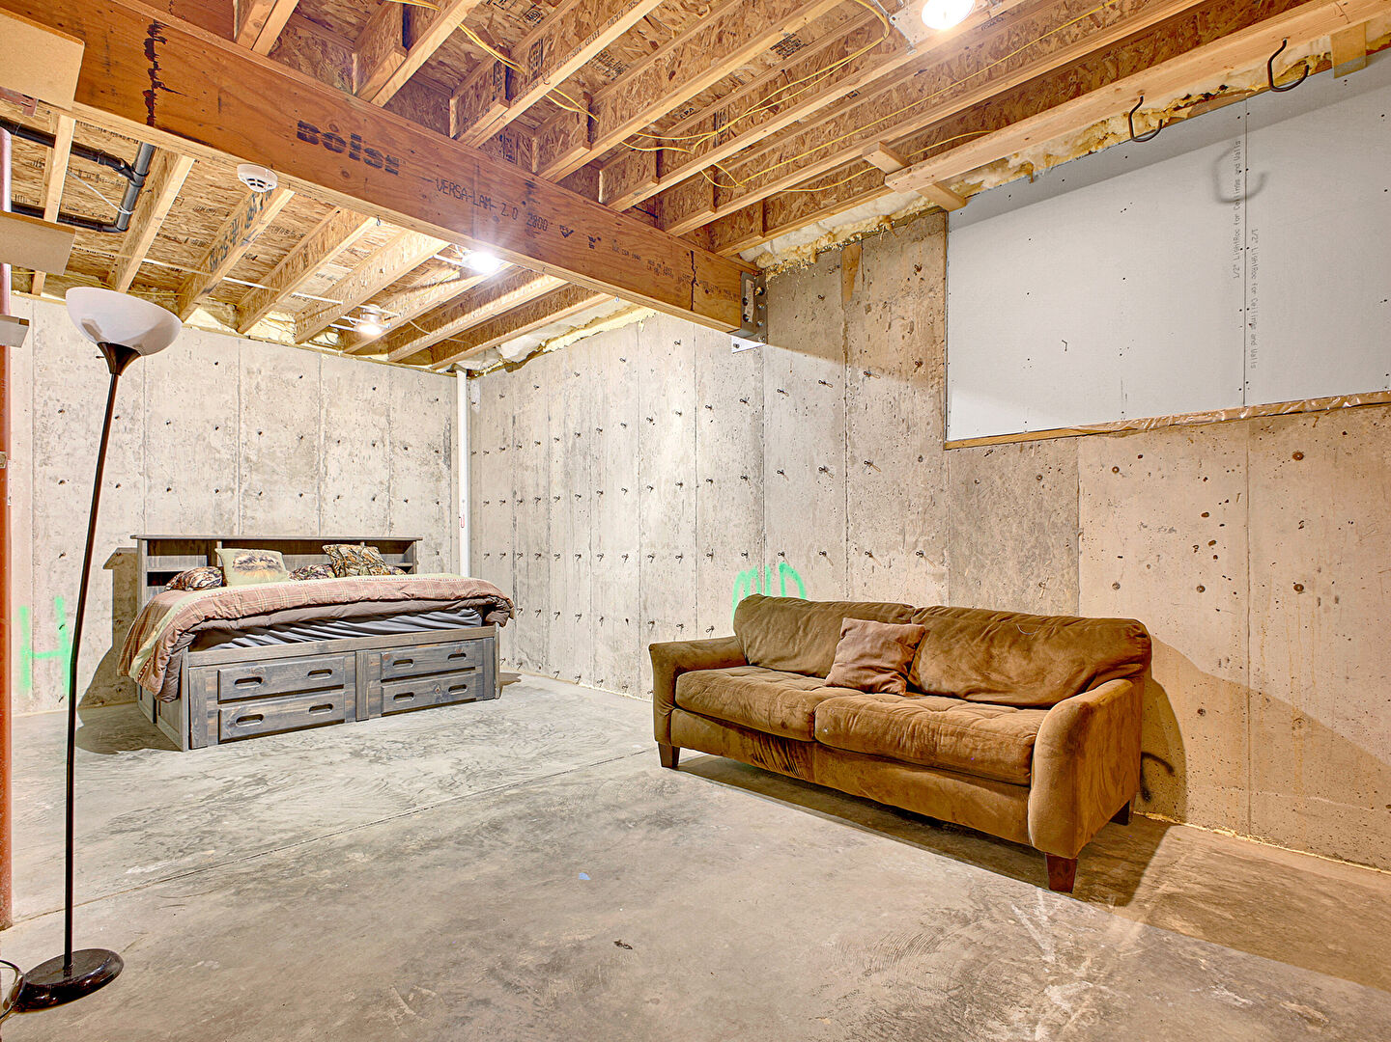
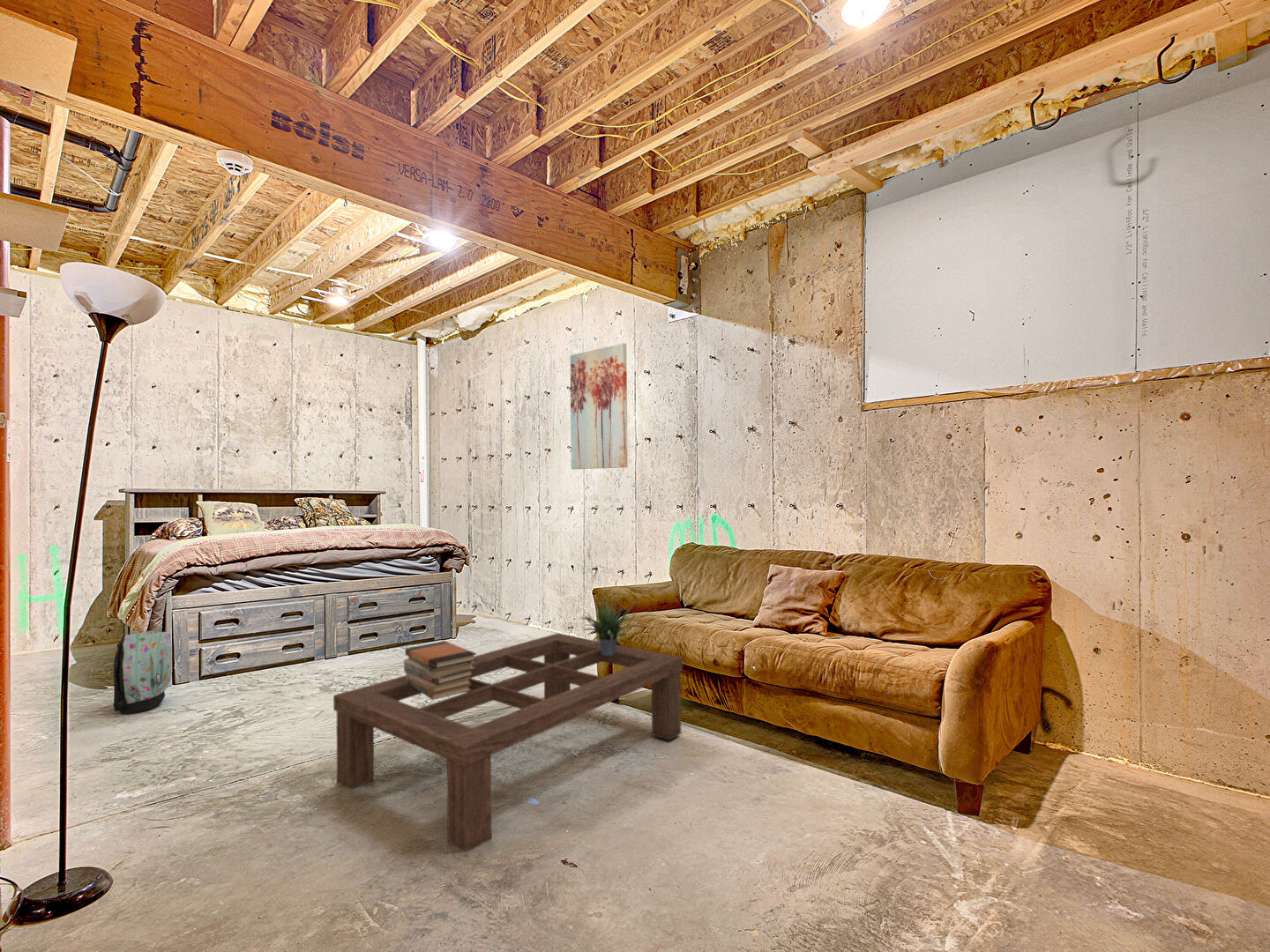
+ coffee table [332,632,684,853]
+ backpack [112,629,173,715]
+ potted plant [579,584,644,656]
+ book stack [403,640,478,701]
+ wall art [570,343,629,470]
